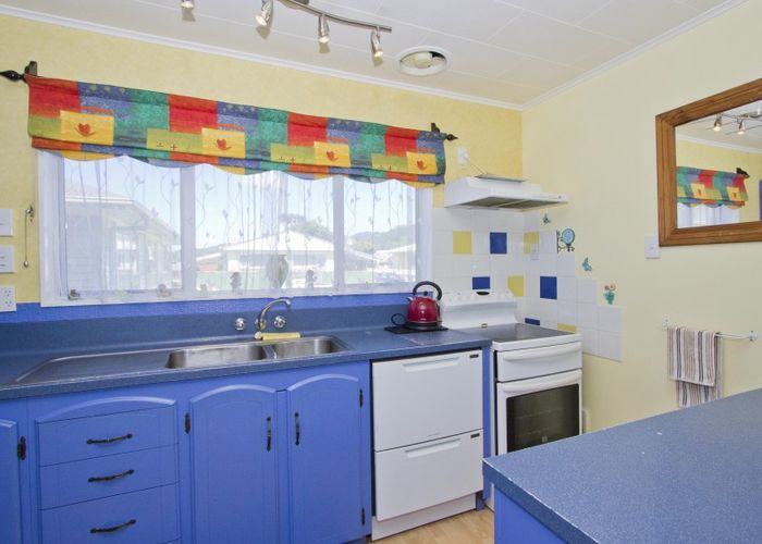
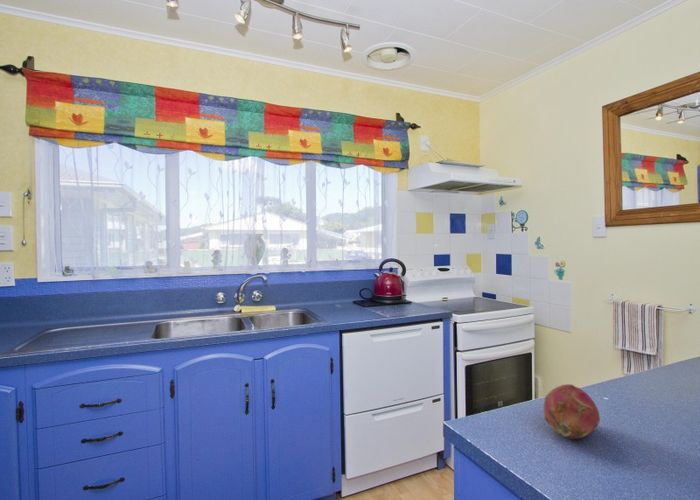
+ fruit [543,383,601,440]
